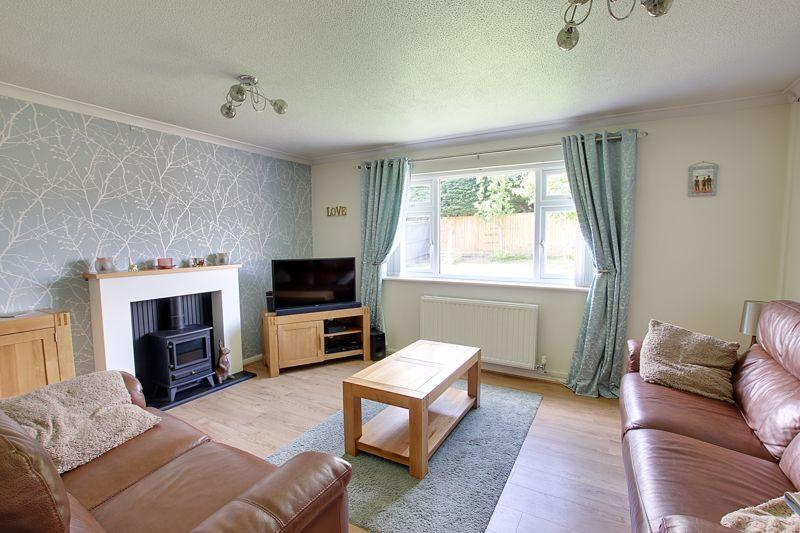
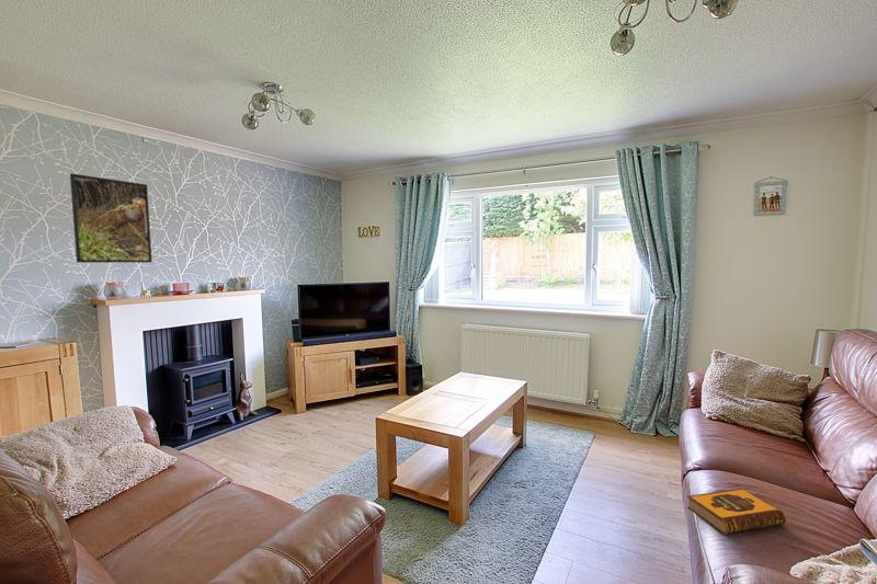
+ hardback book [686,488,787,535]
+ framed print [69,172,153,264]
